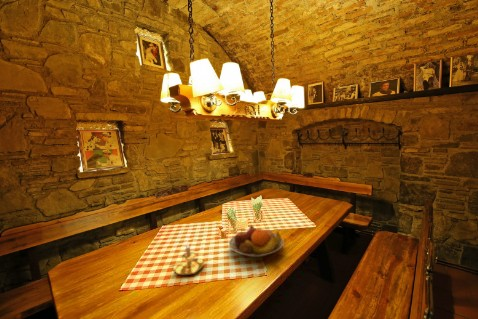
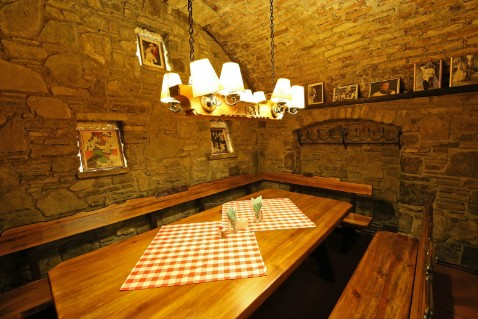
- fruit bowl [228,225,285,258]
- candle holder [168,238,205,276]
